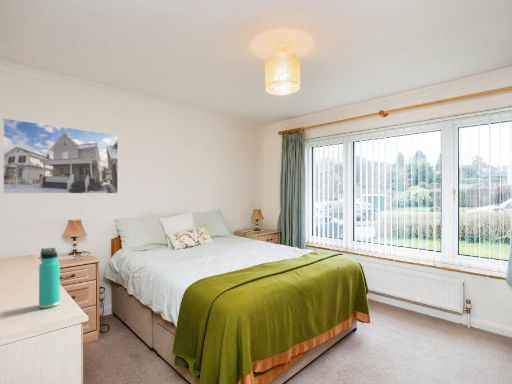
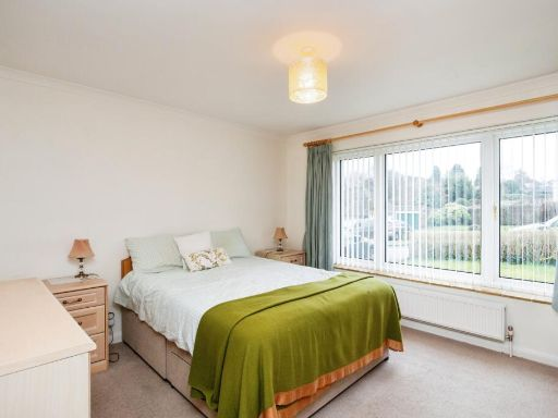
- thermos bottle [38,247,61,309]
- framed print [2,117,119,195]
